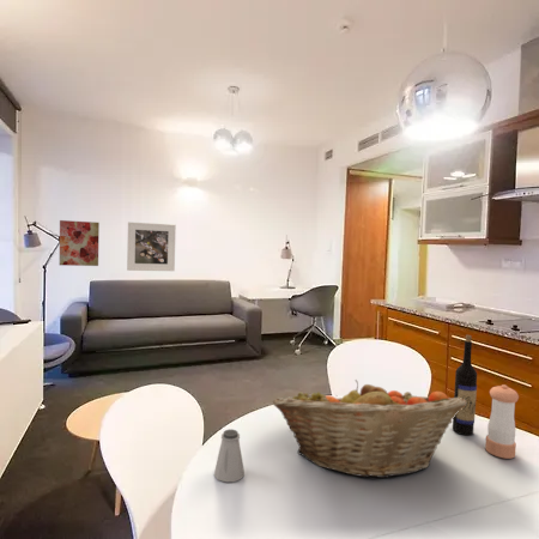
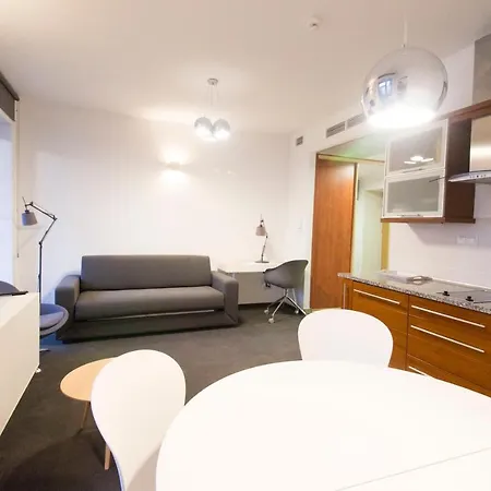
- saltshaker [213,429,246,483]
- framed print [126,220,177,272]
- wine bottle [452,334,478,436]
- pepper shaker [484,383,520,460]
- wall art [59,219,101,267]
- fruit basket [272,378,466,479]
